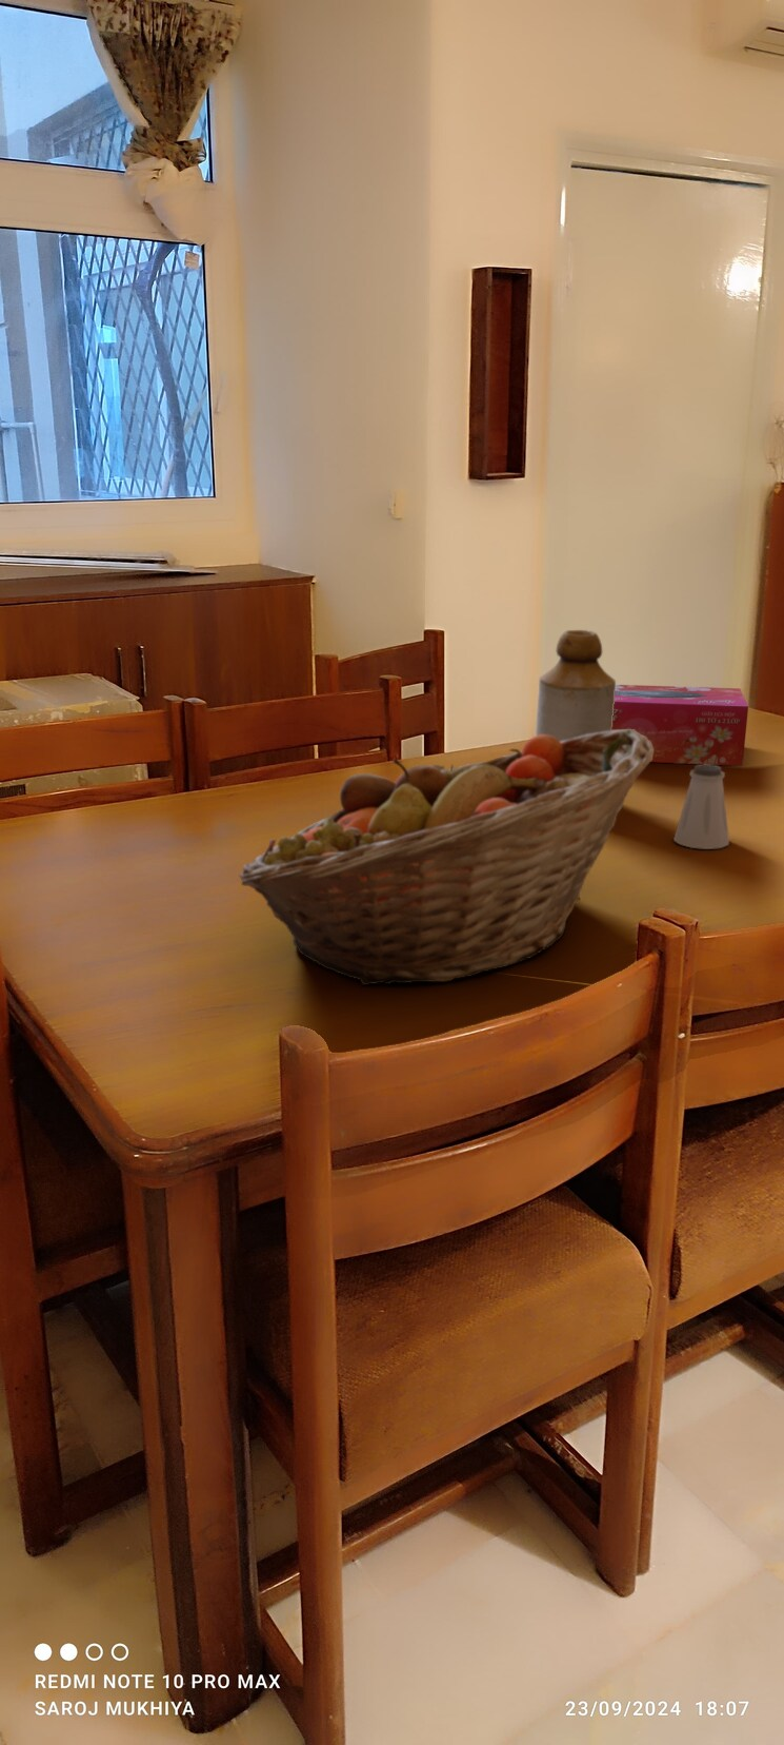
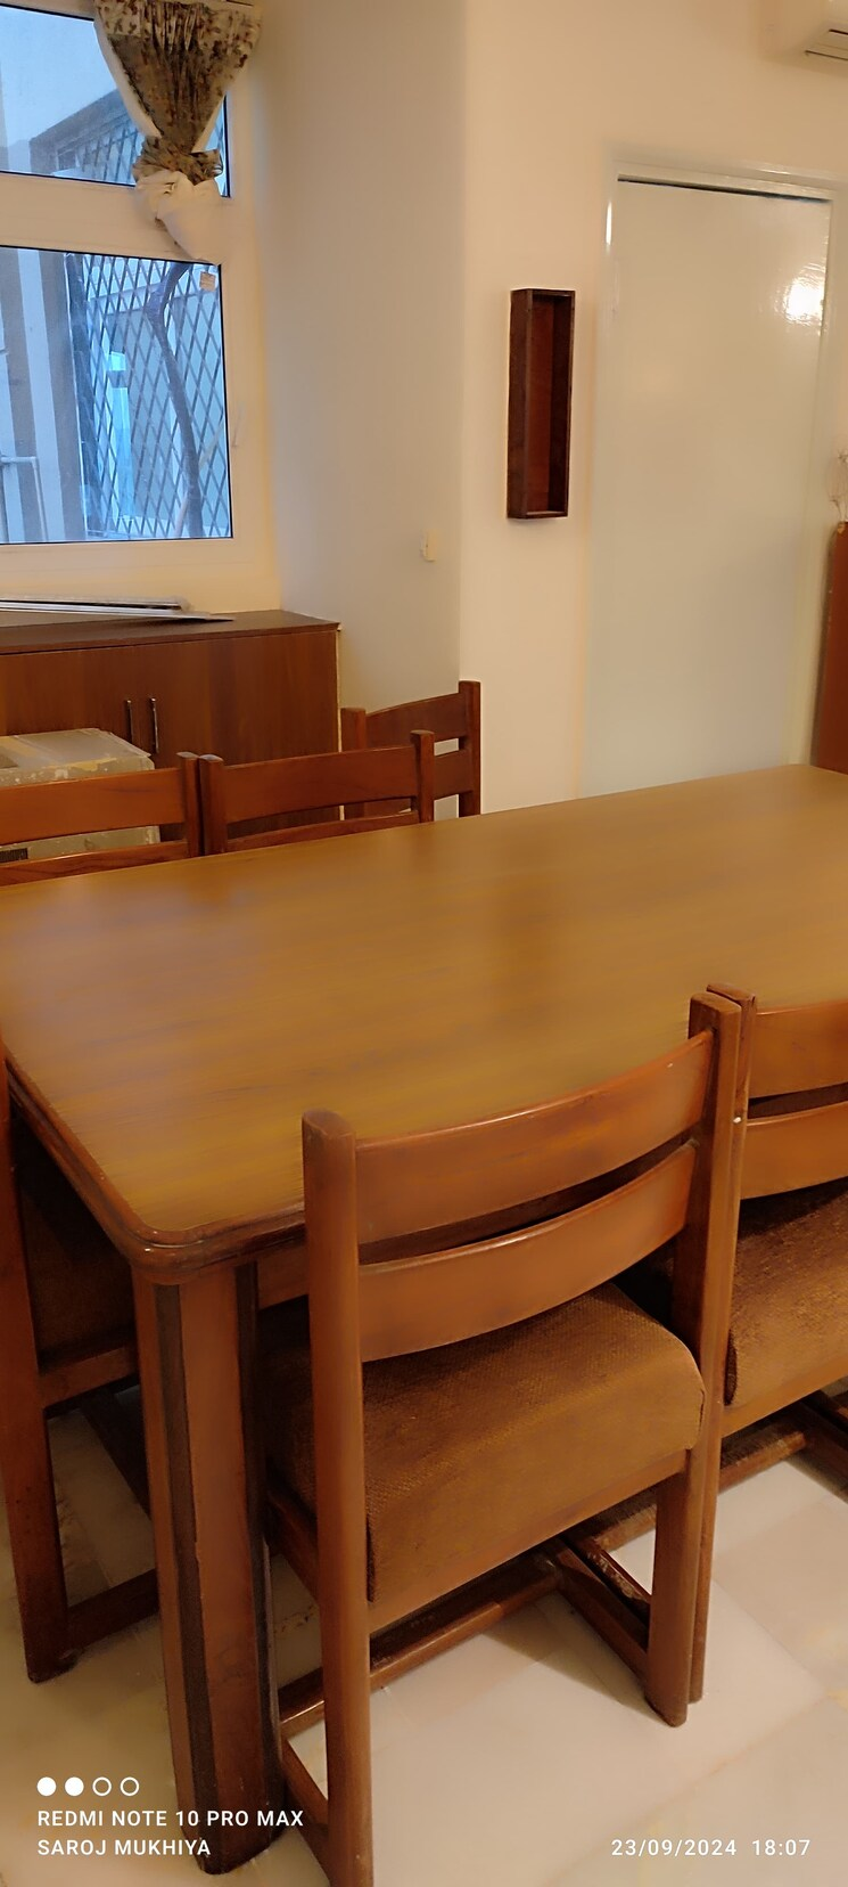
- tissue box [612,684,750,767]
- bottle [535,629,617,742]
- fruit basket [238,729,654,986]
- saltshaker [673,763,731,850]
